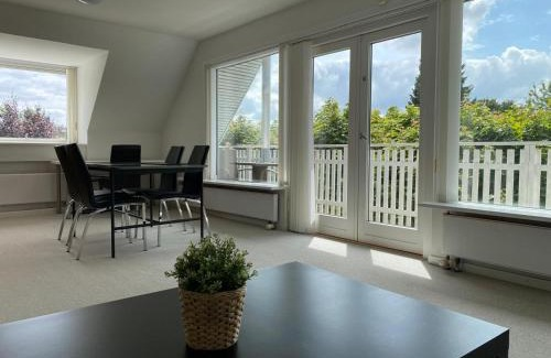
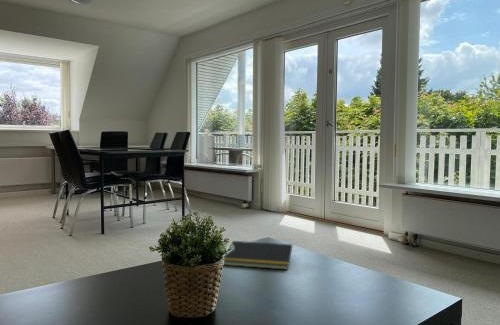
+ notepad [223,240,293,271]
